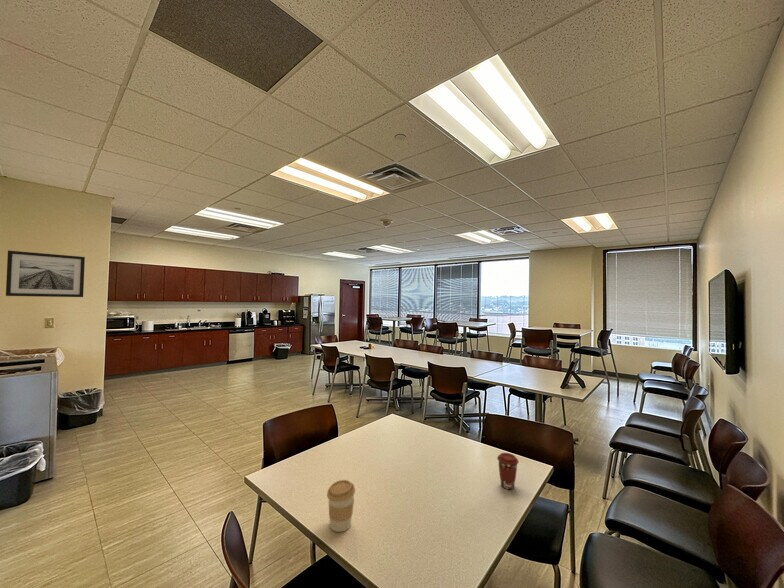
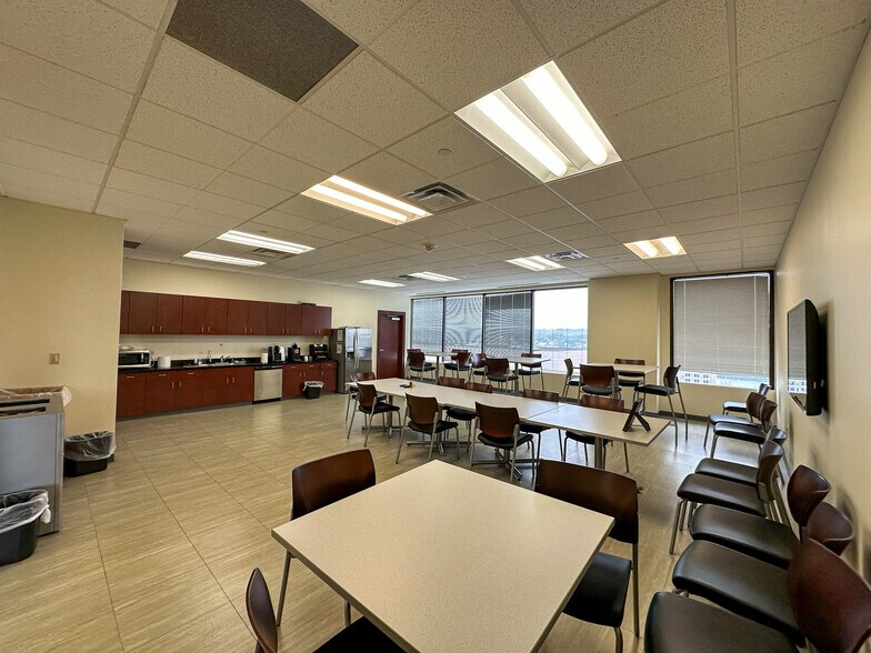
- coffee cup [326,479,356,533]
- coffee cup [496,452,520,490]
- wall art [5,250,86,298]
